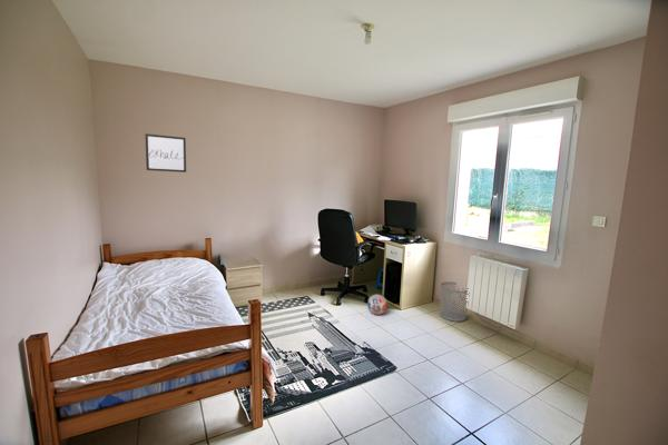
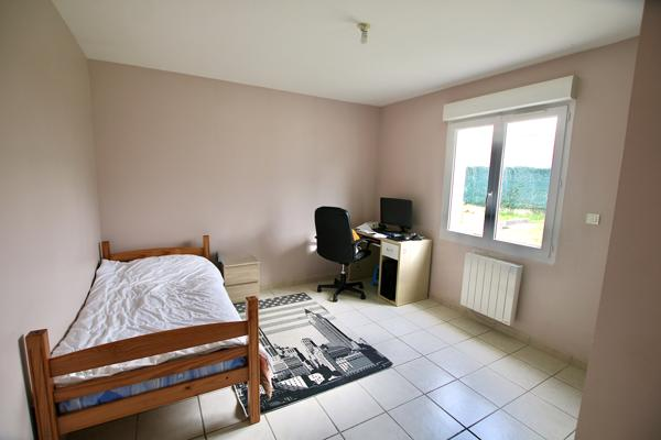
- waste bin [439,280,469,323]
- wall art [144,132,187,174]
- ball [366,294,389,316]
